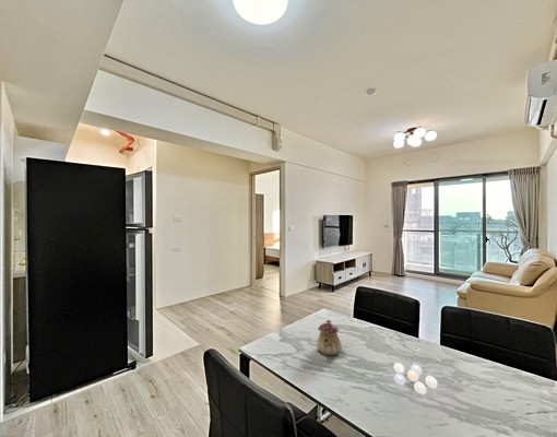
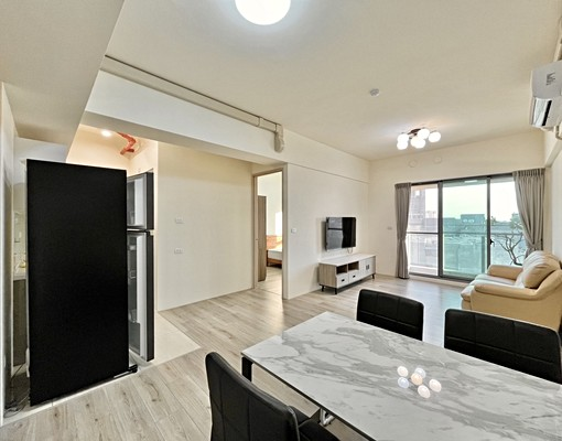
- teapot [316,319,343,356]
